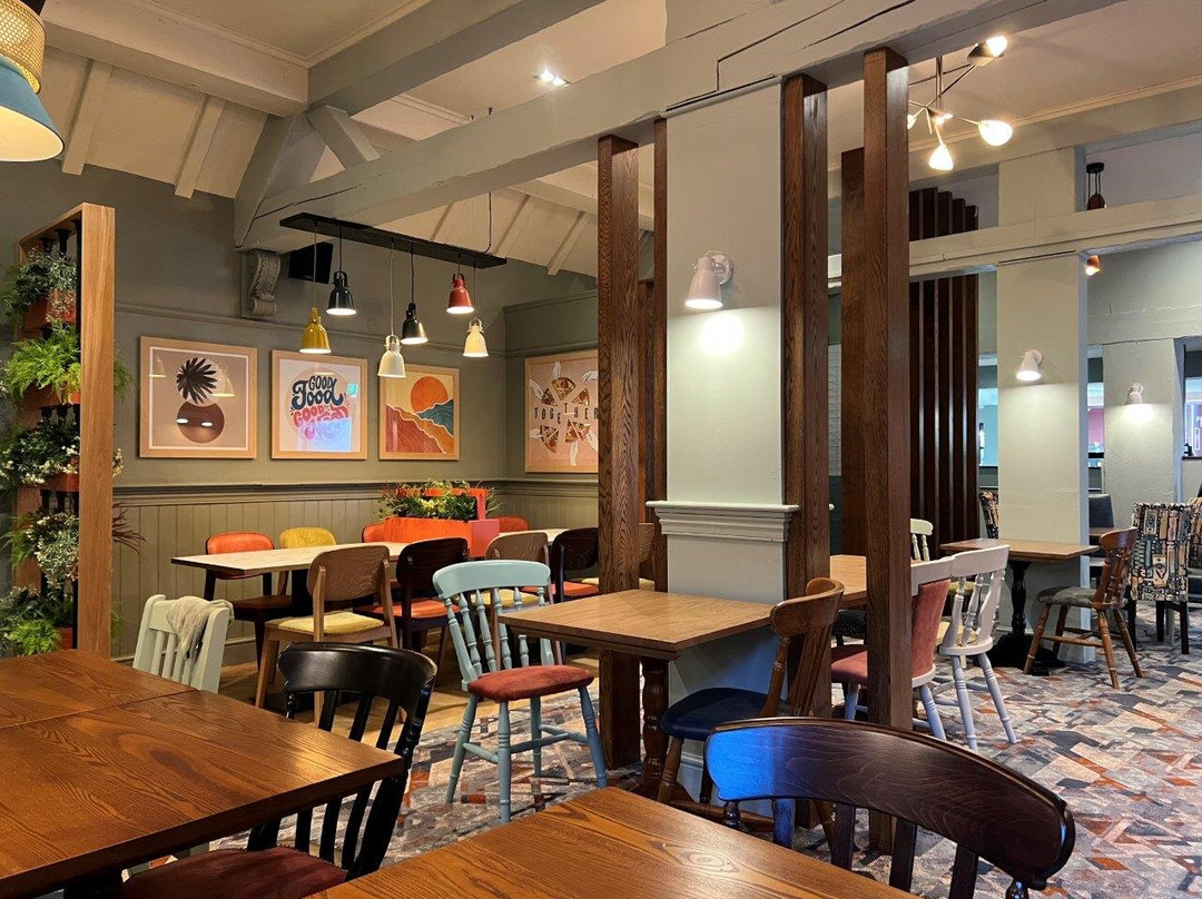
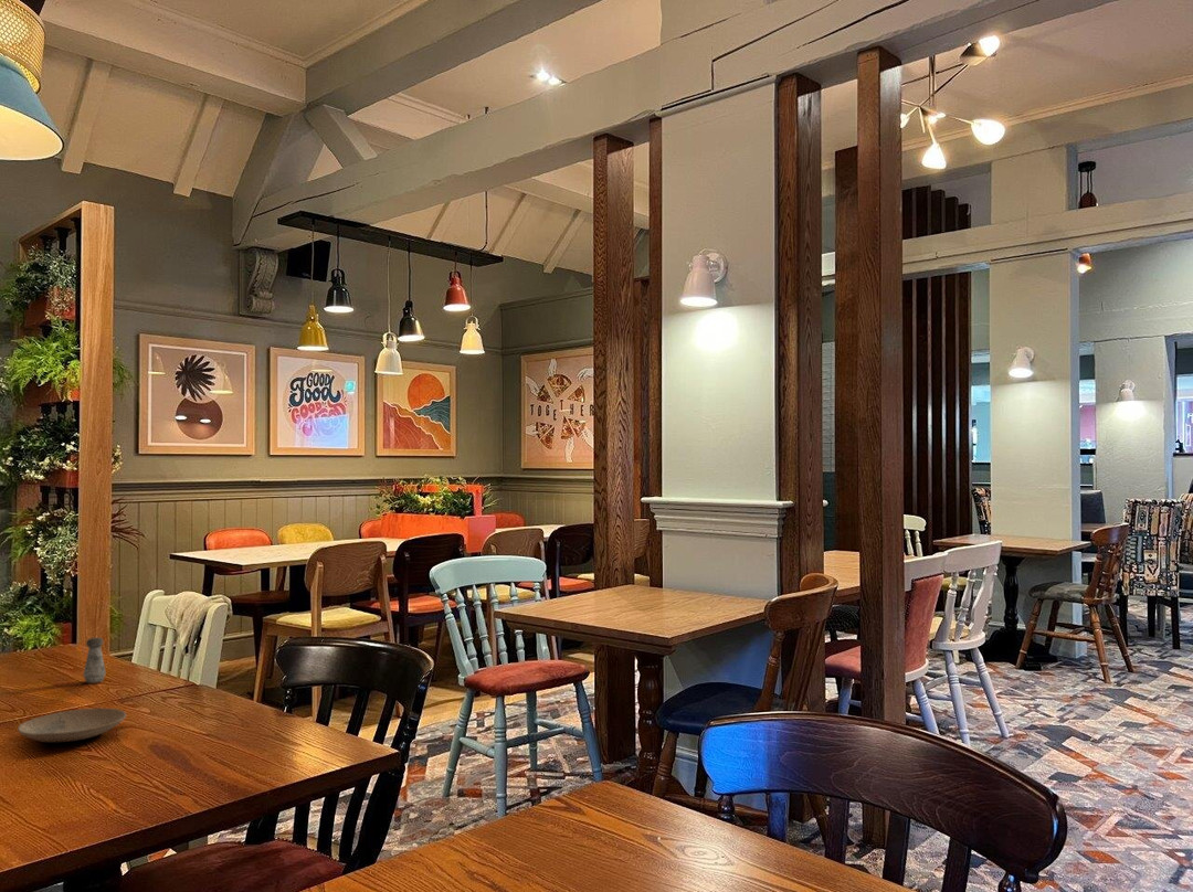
+ plate [17,707,127,743]
+ salt shaker [82,637,107,684]
